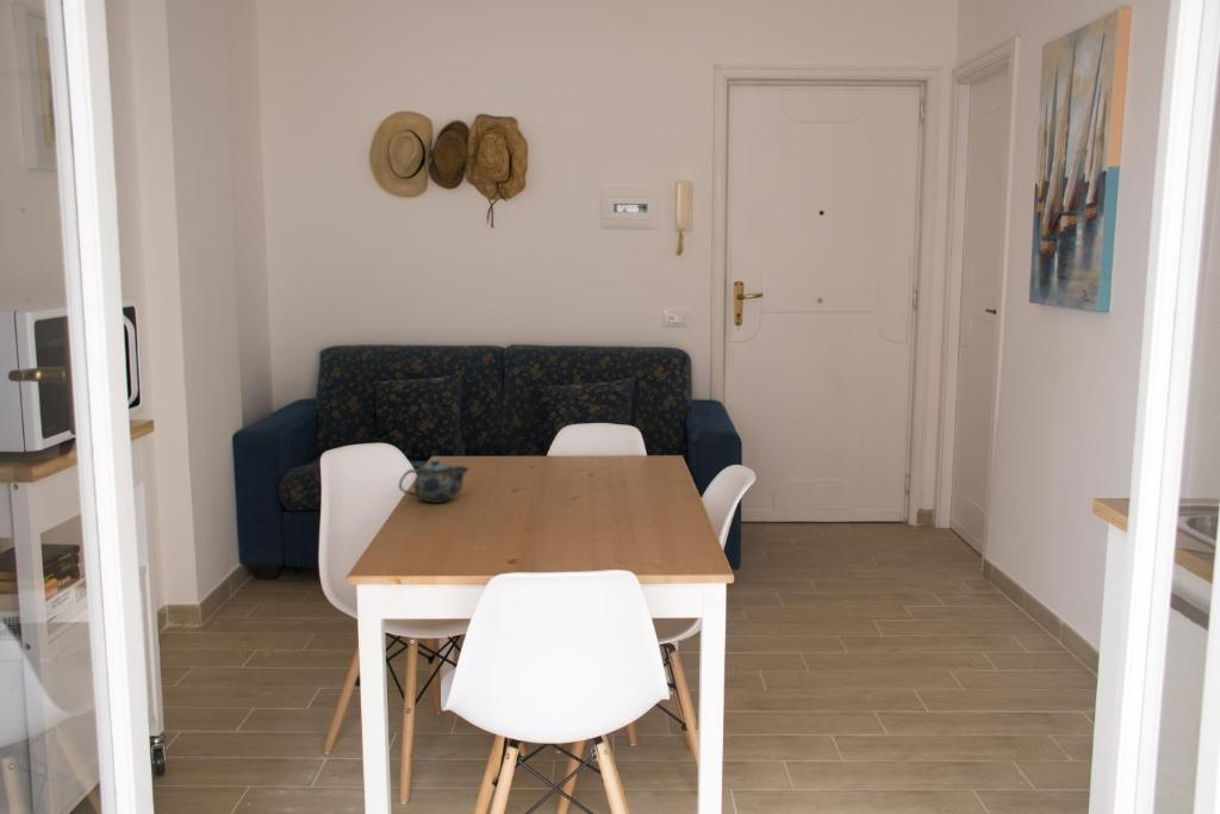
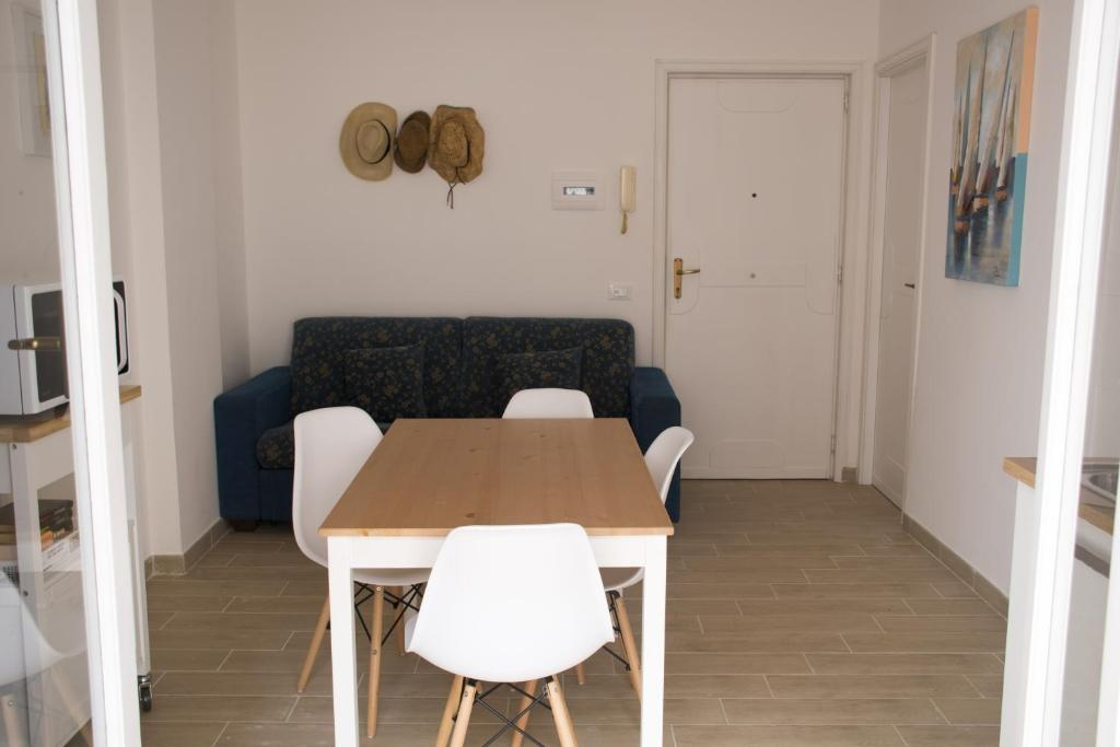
- chinaware [398,458,469,504]
